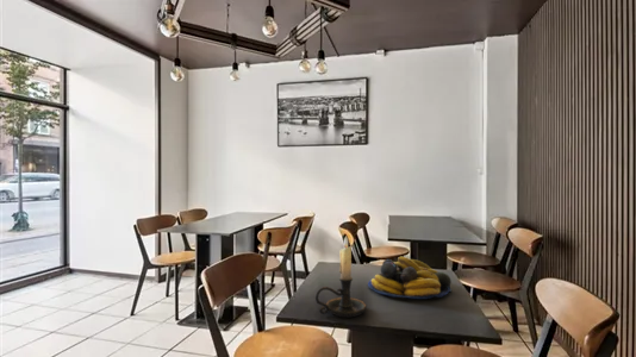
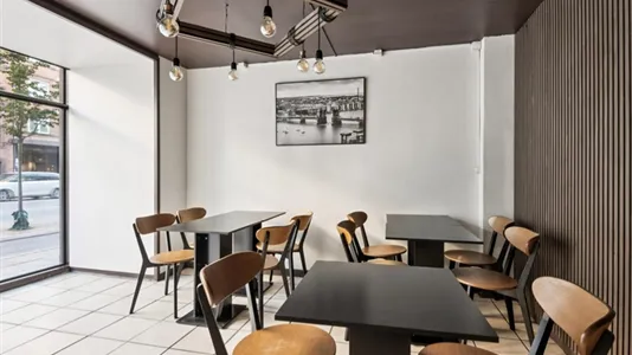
- fruit bowl [367,256,453,300]
- candle holder [314,234,368,319]
